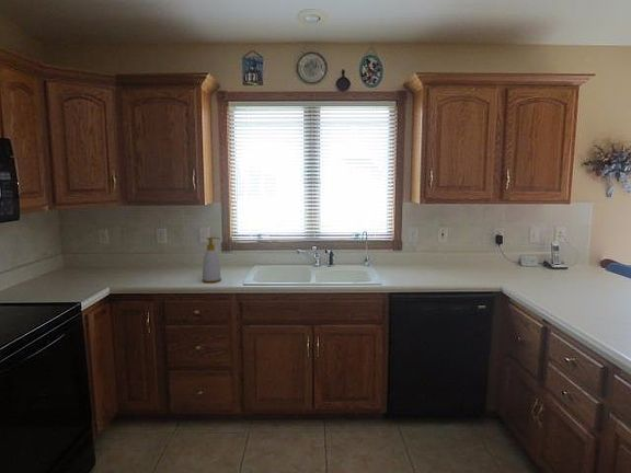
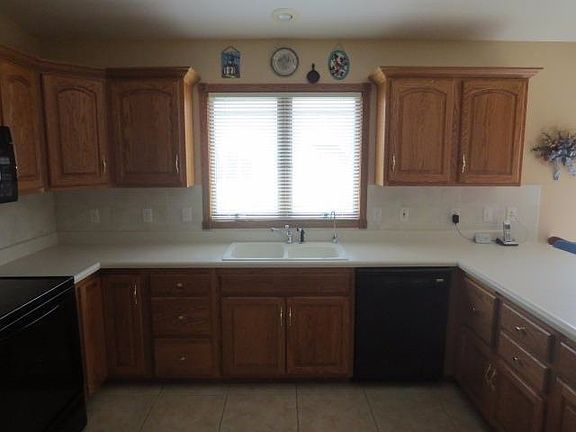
- soap bottle [202,236,222,284]
